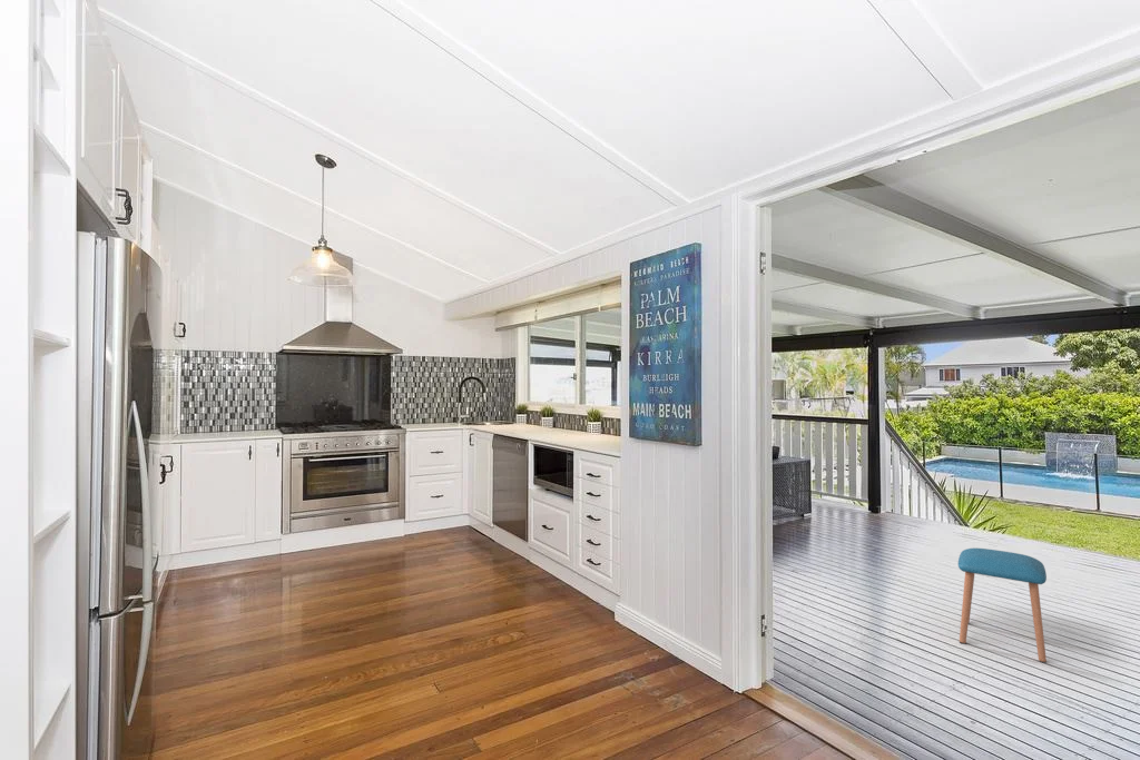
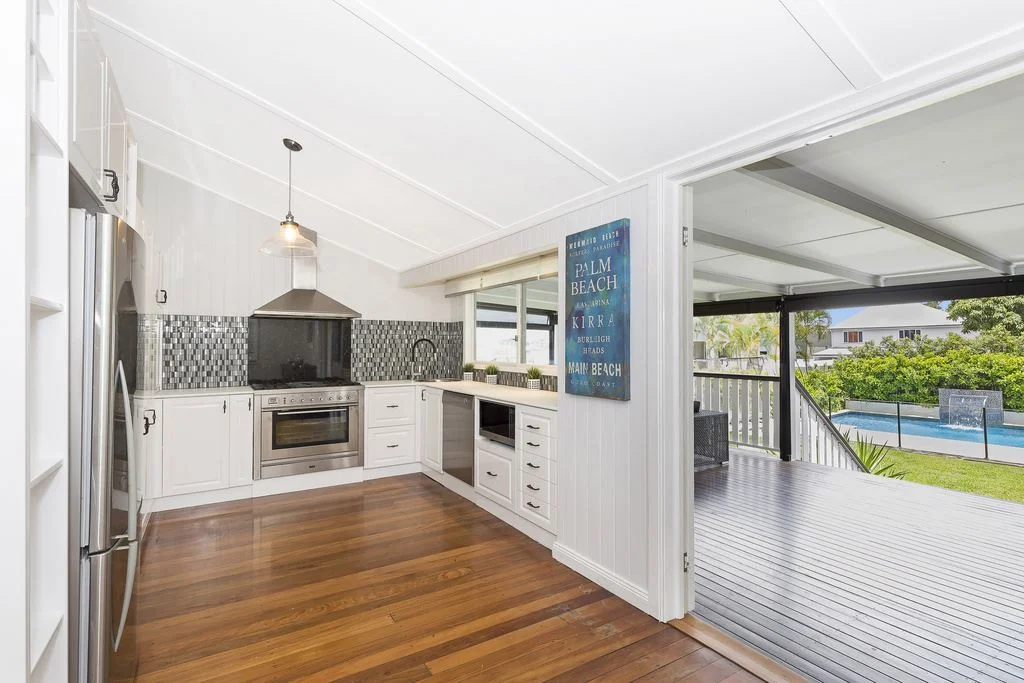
- stool [957,547,1048,664]
